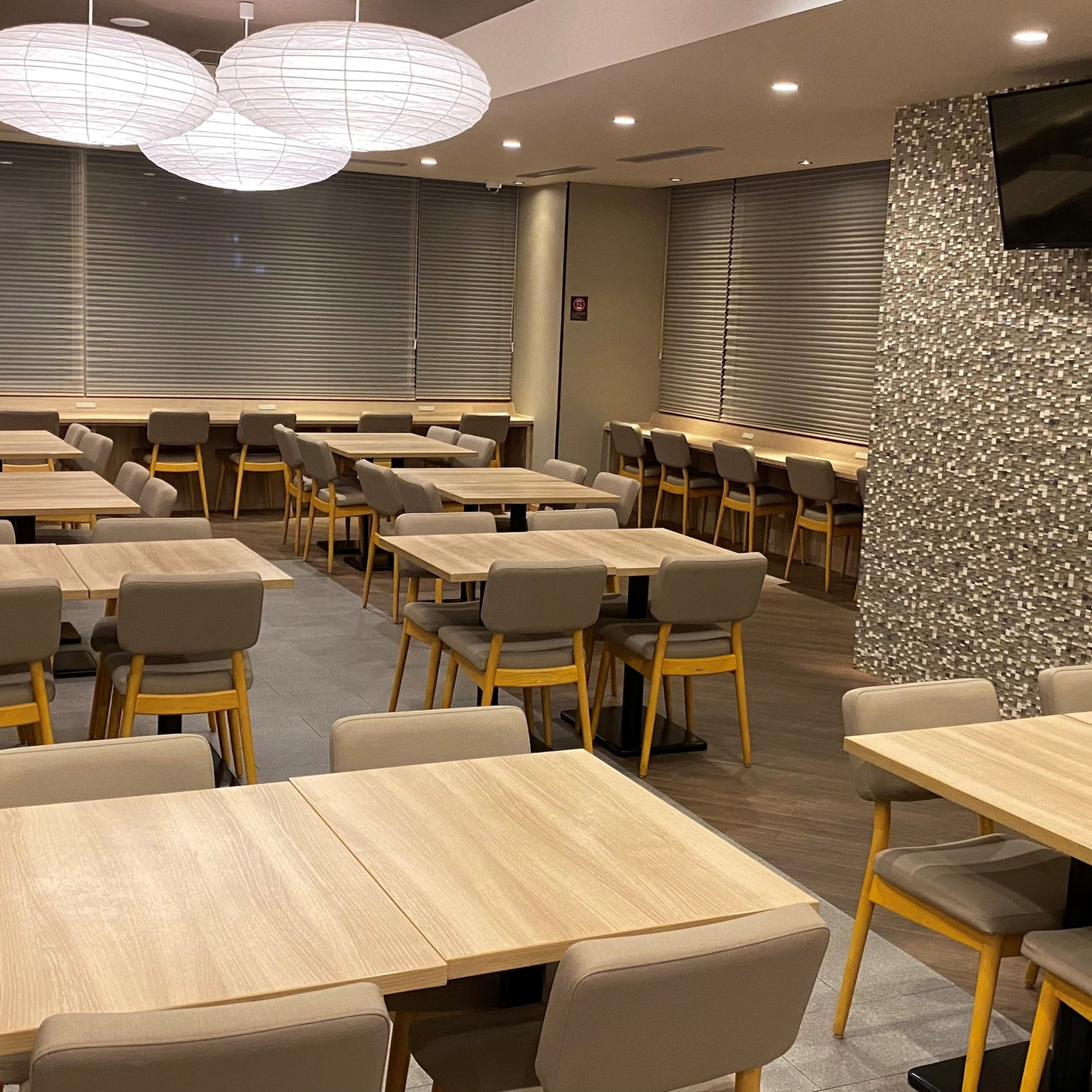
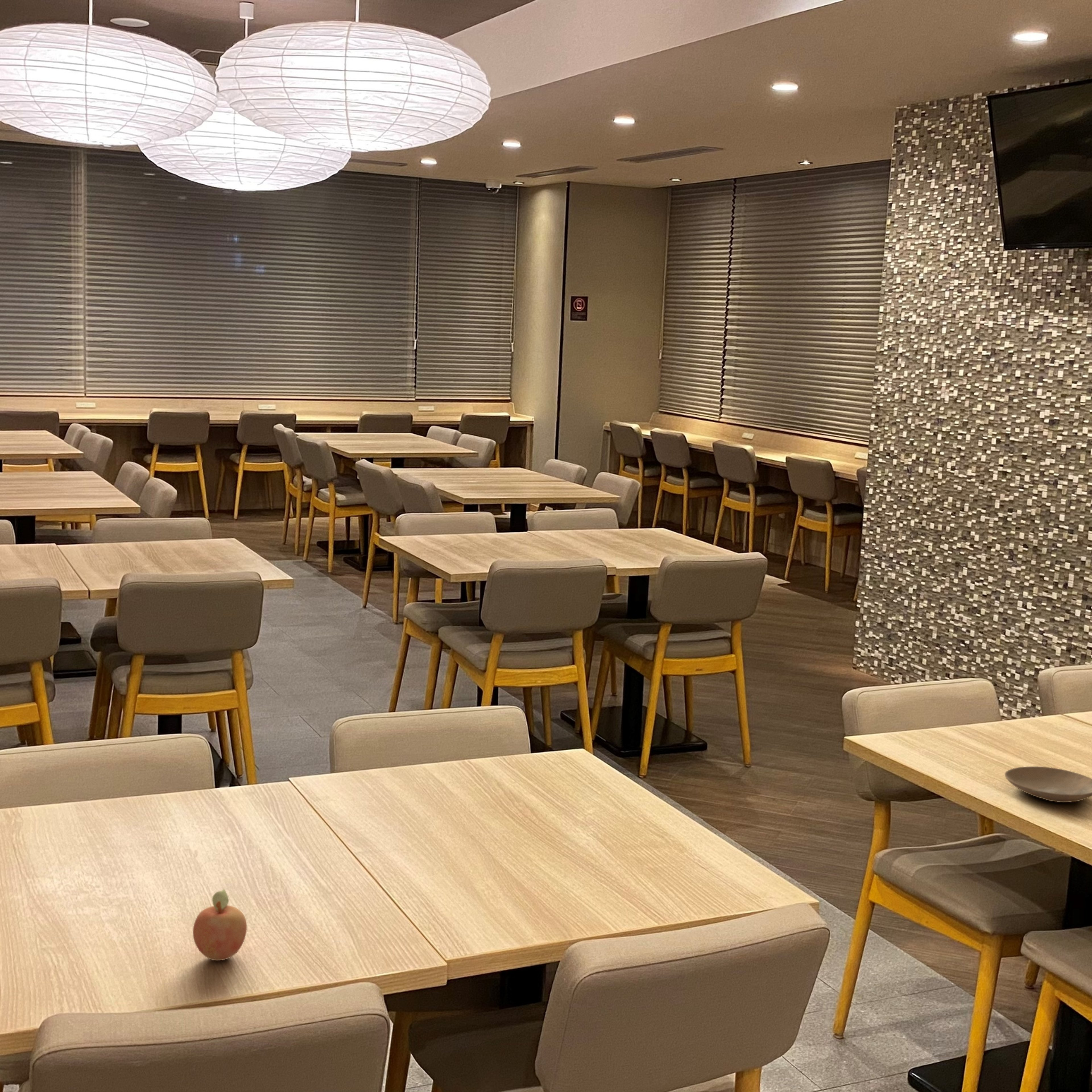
+ plate [1004,766,1092,803]
+ fruit [193,888,247,961]
